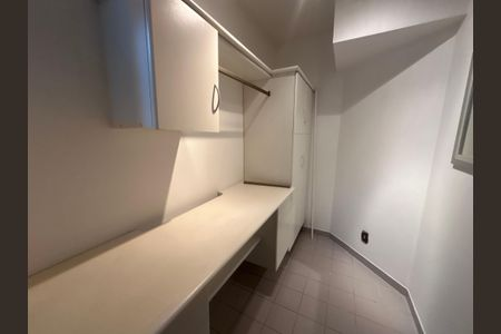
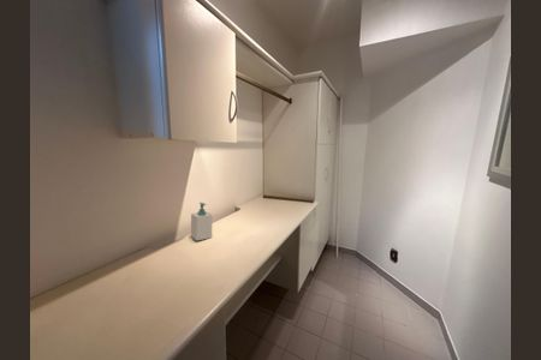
+ soap bottle [190,202,214,242]
